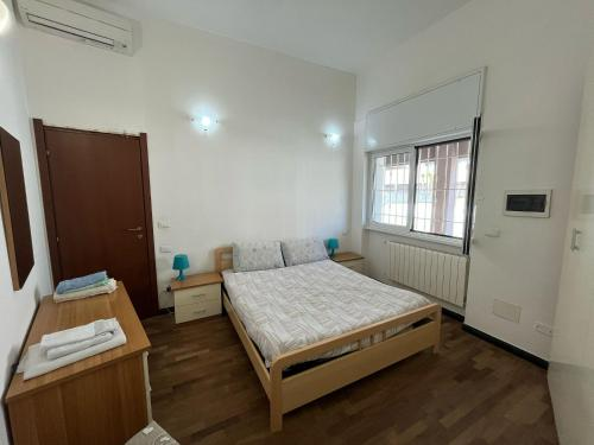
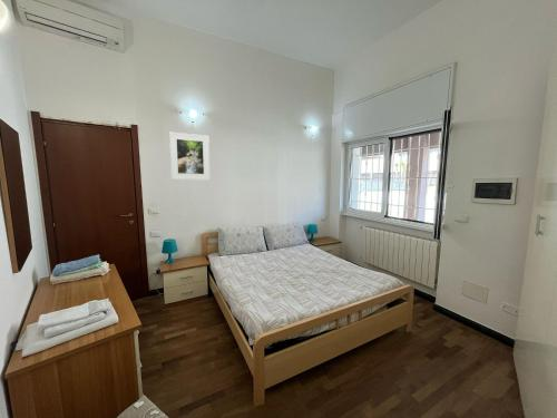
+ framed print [168,132,212,181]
